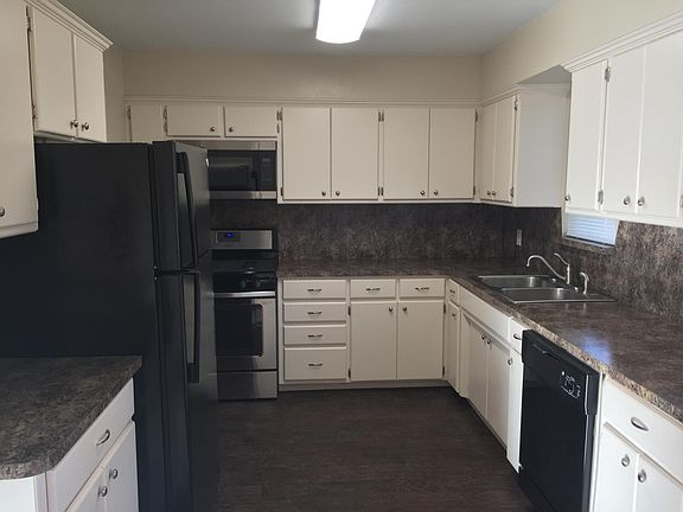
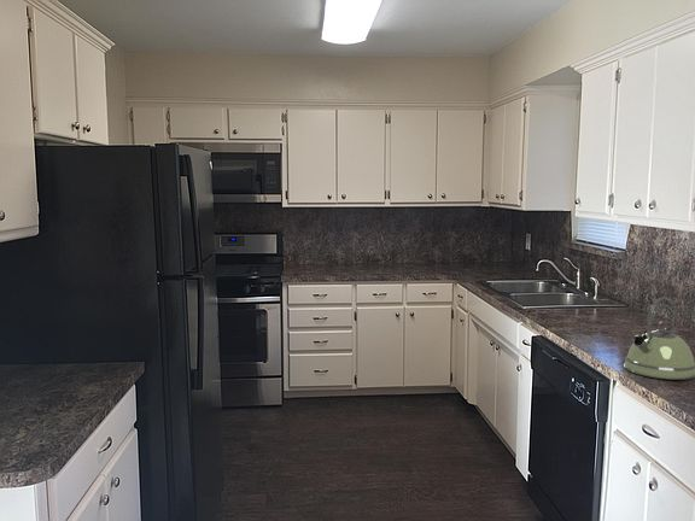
+ kettle [623,295,695,381]
